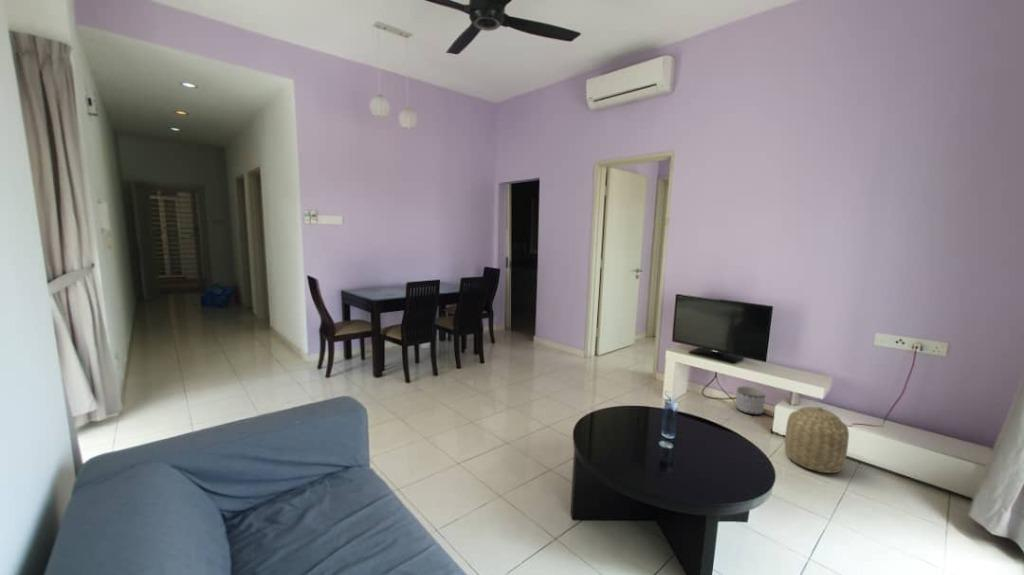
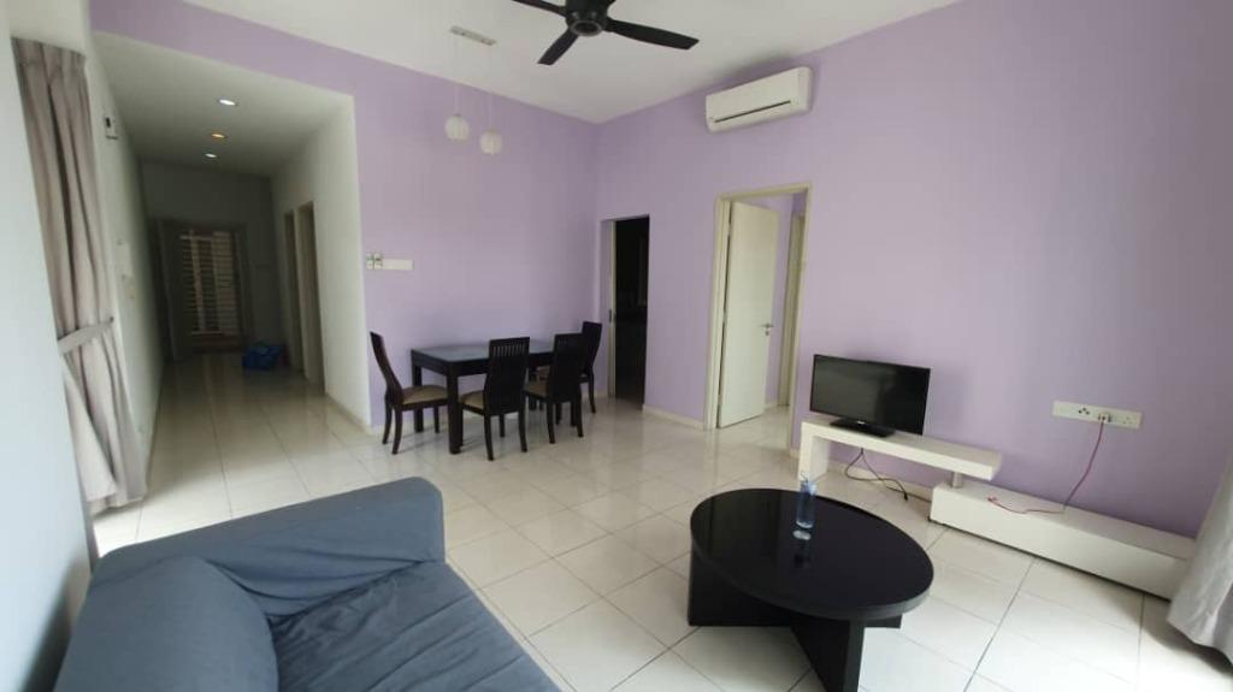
- planter [735,385,767,415]
- basket [784,406,850,474]
